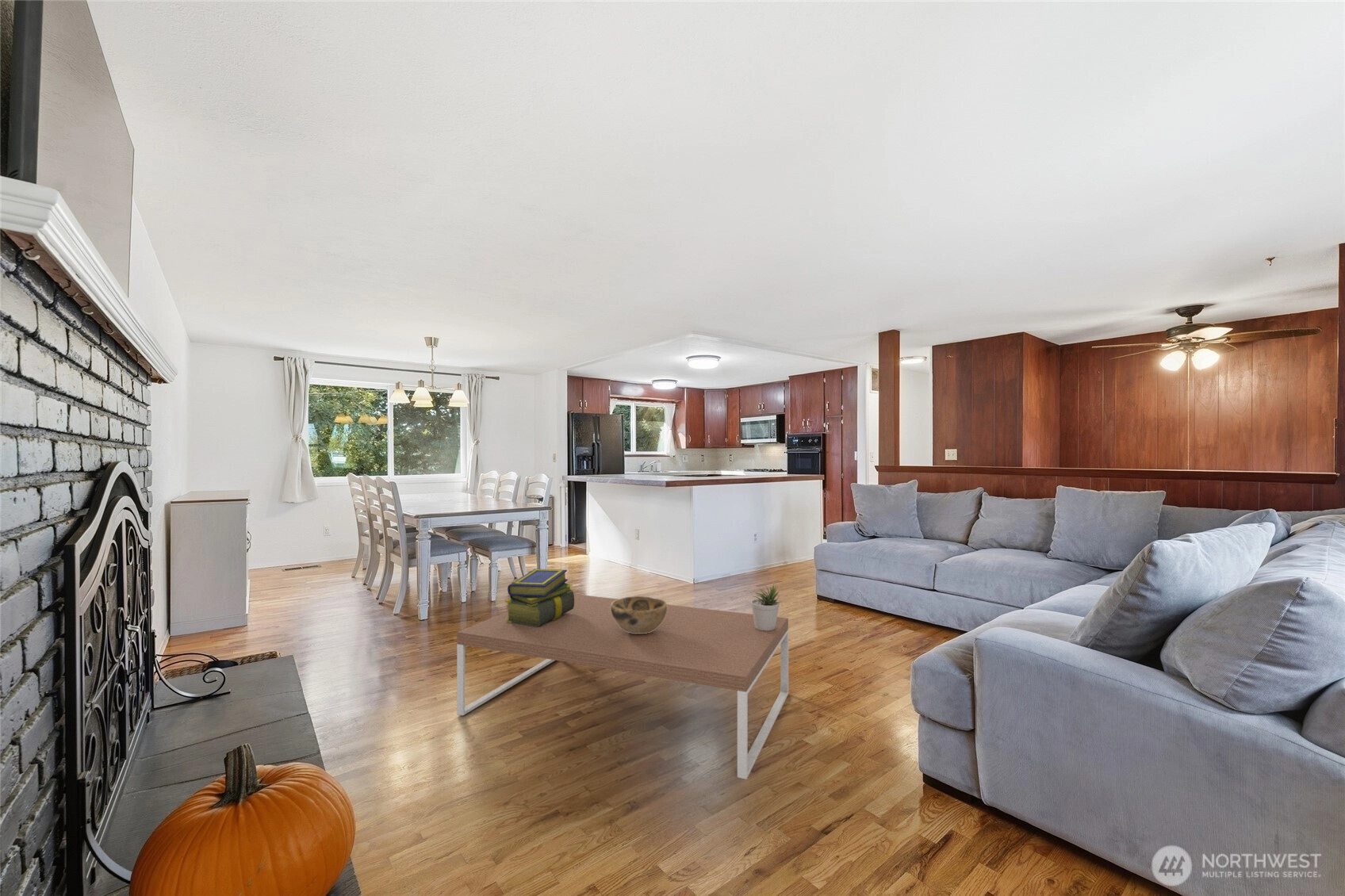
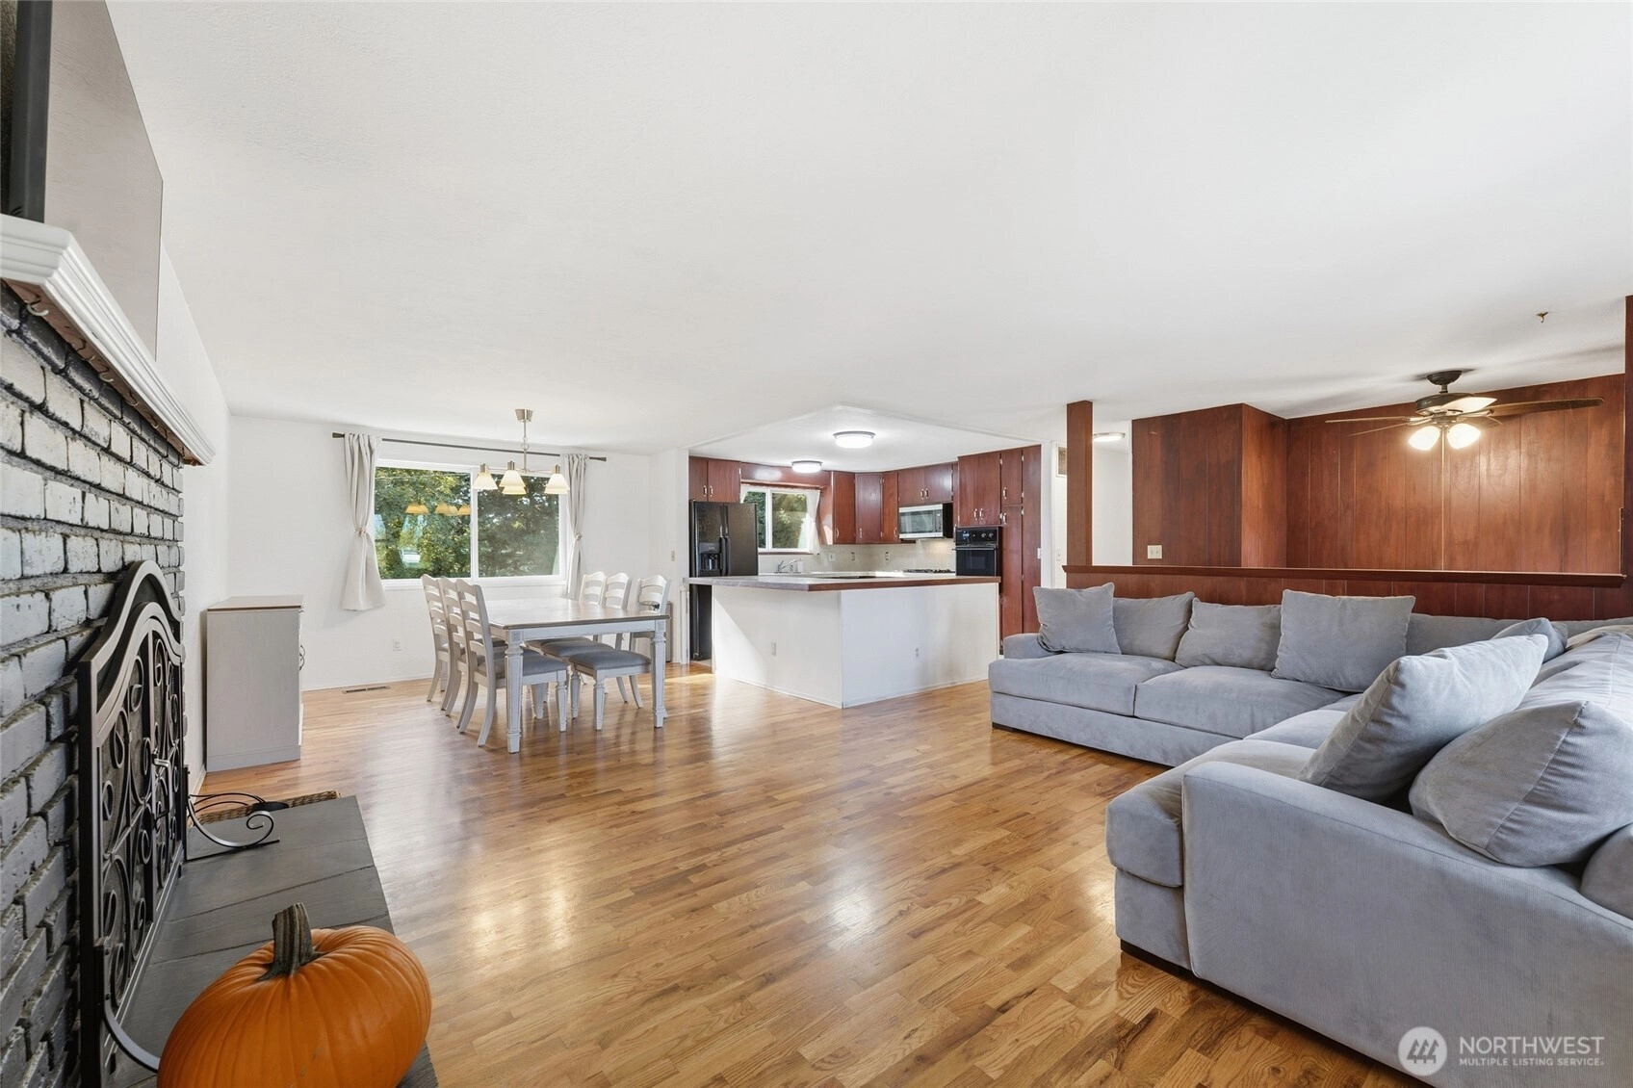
- decorative bowl [611,595,668,634]
- coffee table [456,593,789,780]
- stack of books [504,569,574,627]
- potted plant [750,584,783,631]
